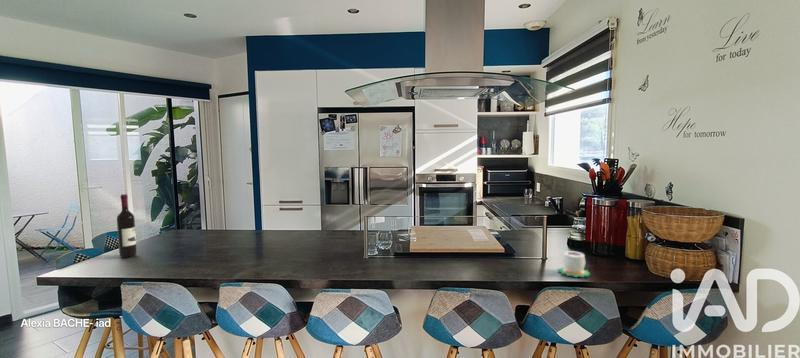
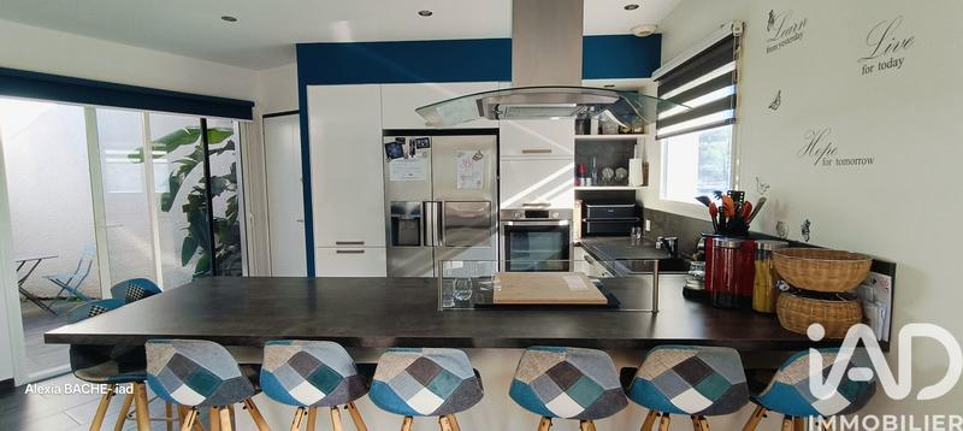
- mug [558,250,591,278]
- wine bottle [116,193,138,259]
